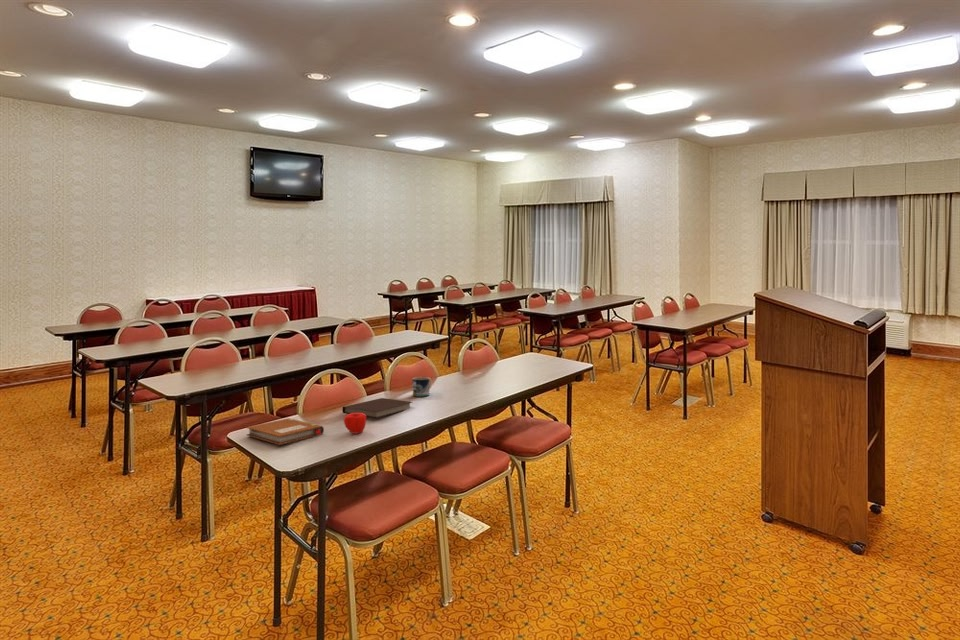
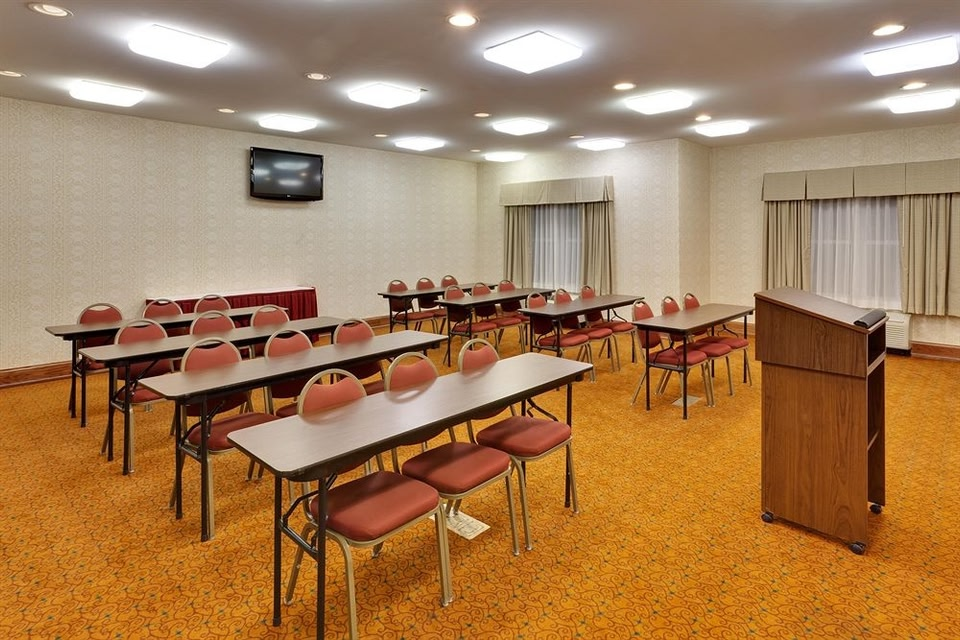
- mug [412,376,433,397]
- notebook [342,397,413,419]
- notebook [245,417,325,446]
- apple [343,413,367,435]
